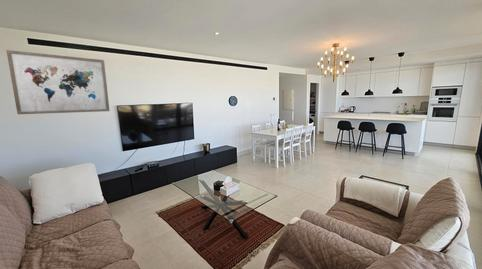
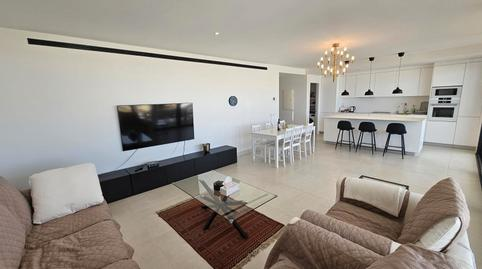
- wall art [5,49,111,115]
